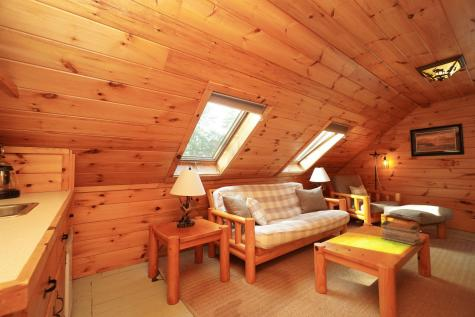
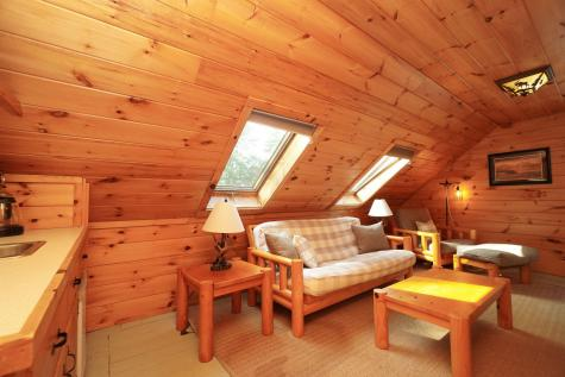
- book stack [379,220,421,247]
